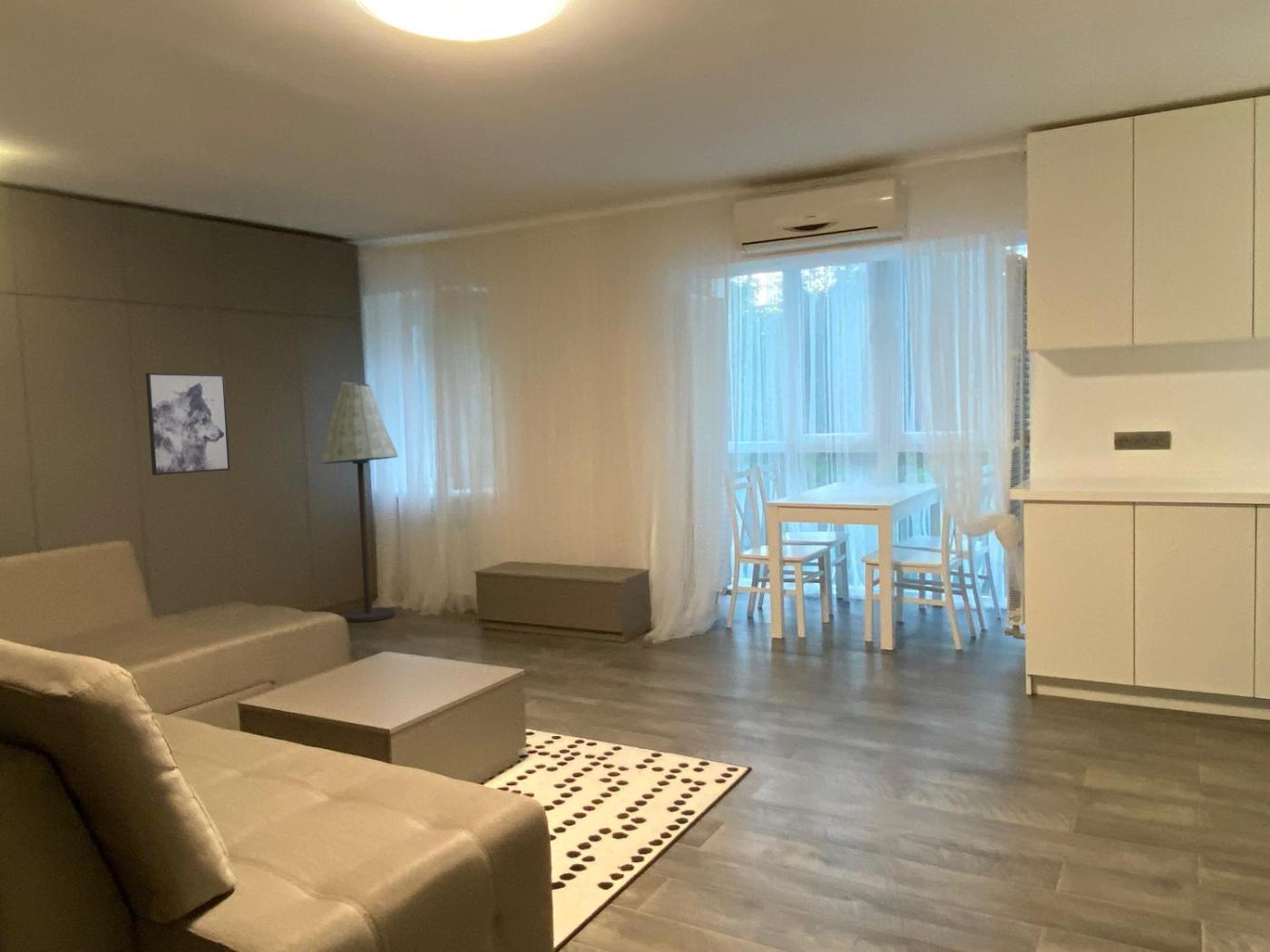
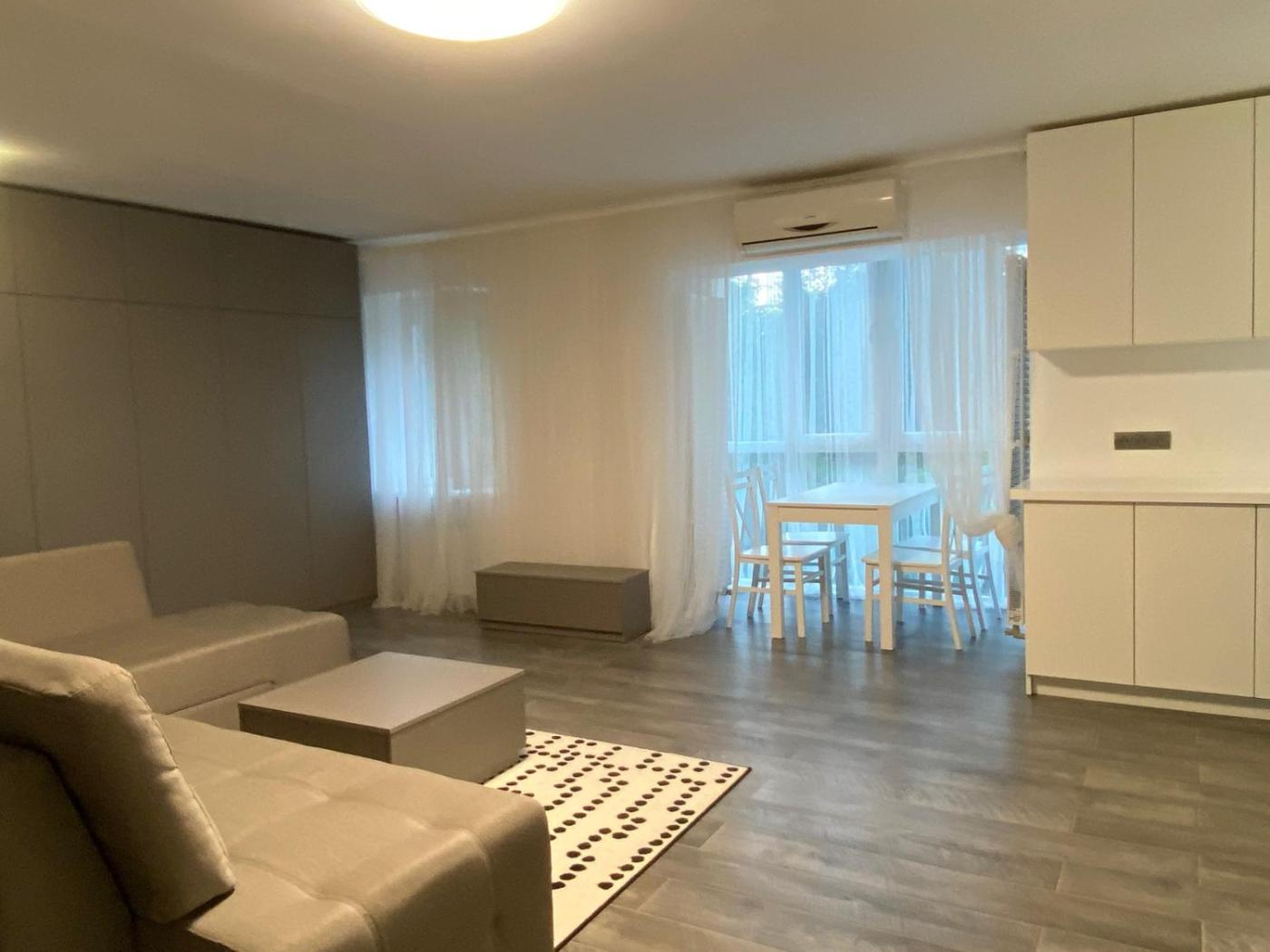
- floor lamp [320,382,399,623]
- wall art [145,372,230,476]
